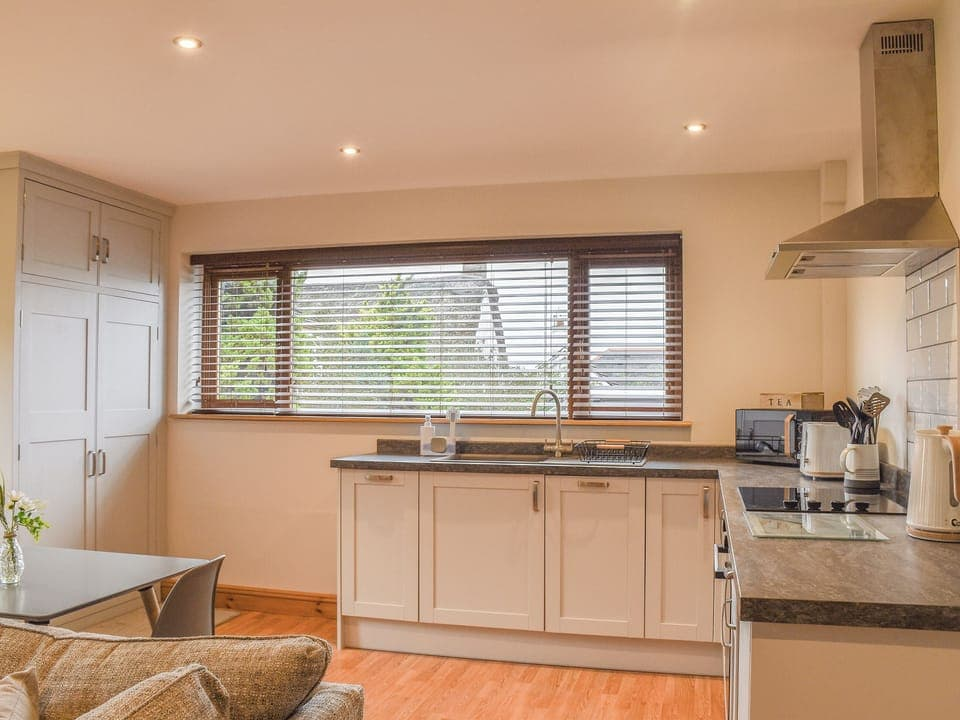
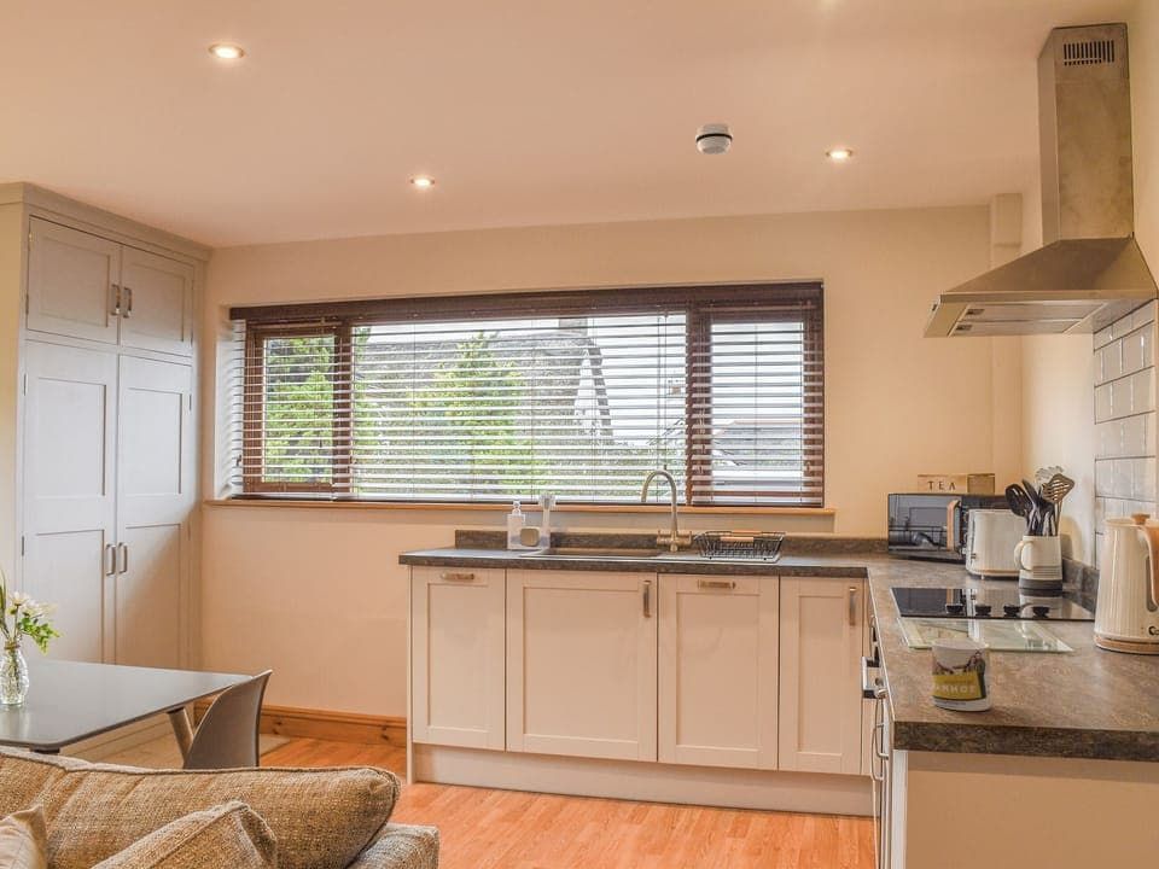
+ smoke detector [694,122,734,156]
+ mug [931,638,991,712]
